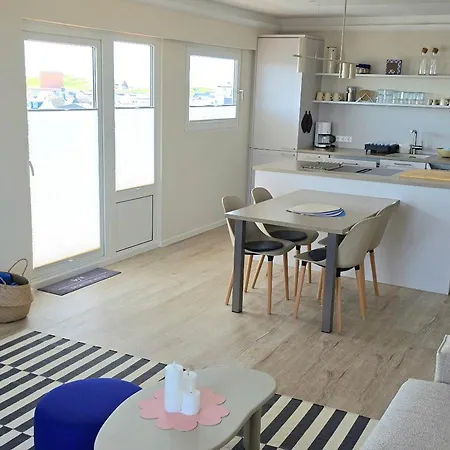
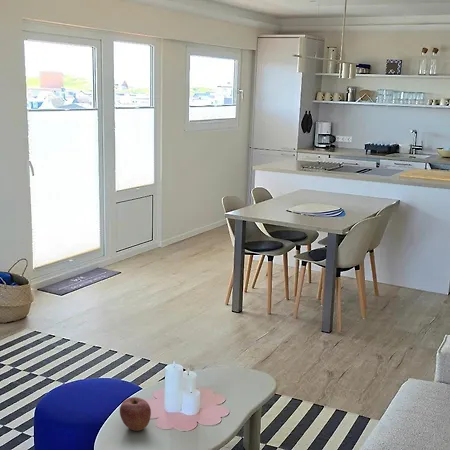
+ apple [119,396,152,432]
